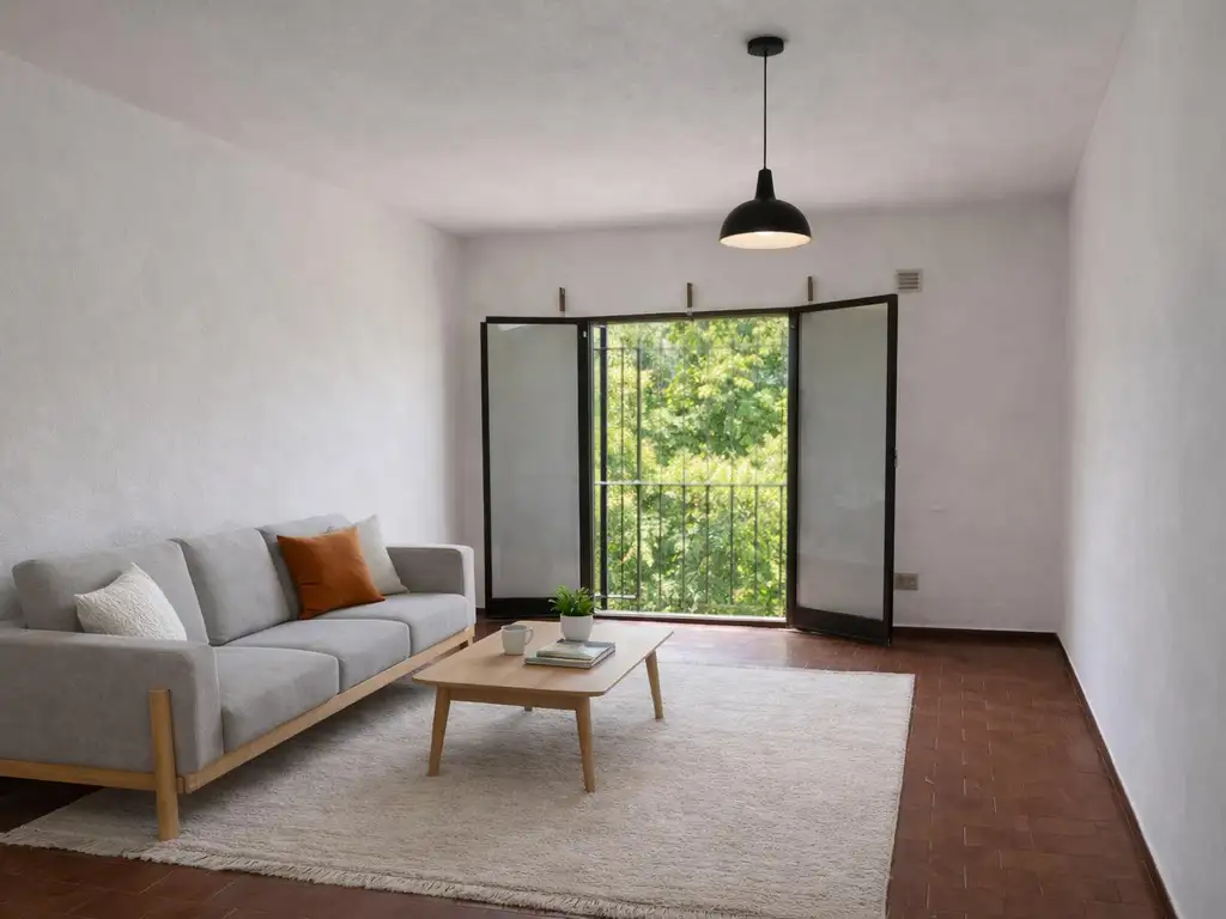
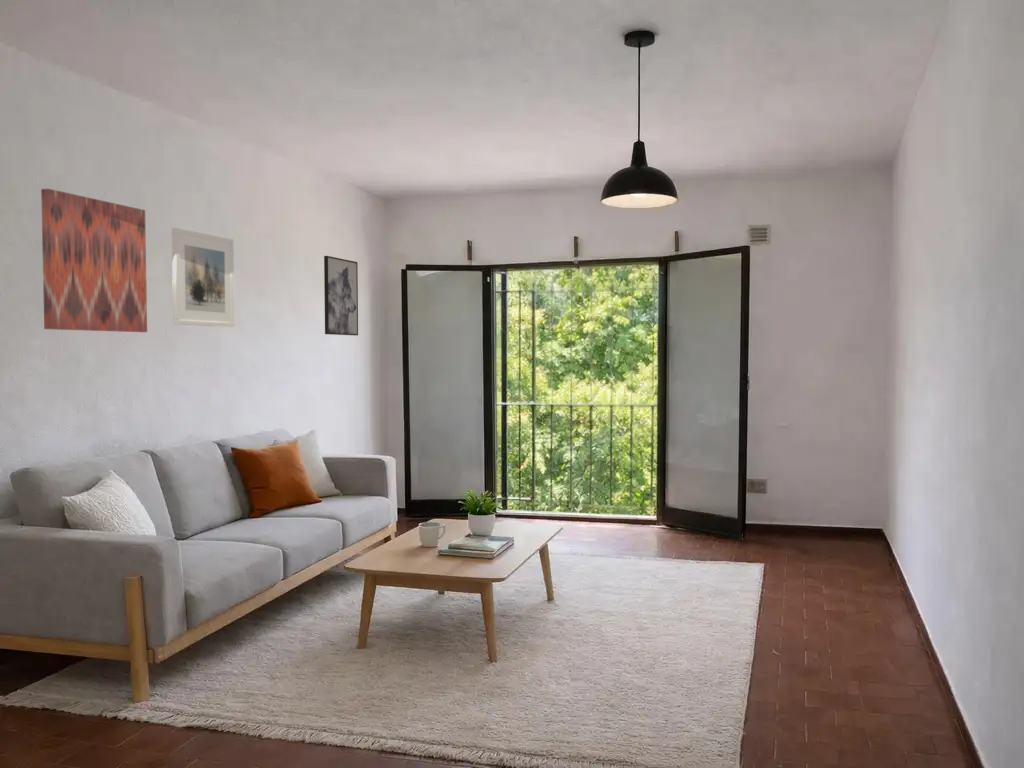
+ wall art [40,188,148,333]
+ wall art [323,255,359,336]
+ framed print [171,227,236,328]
